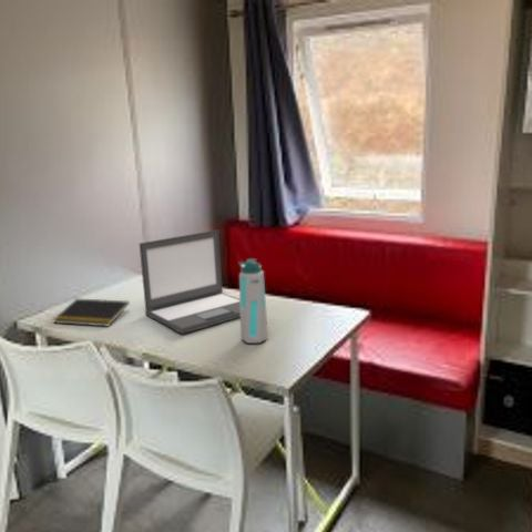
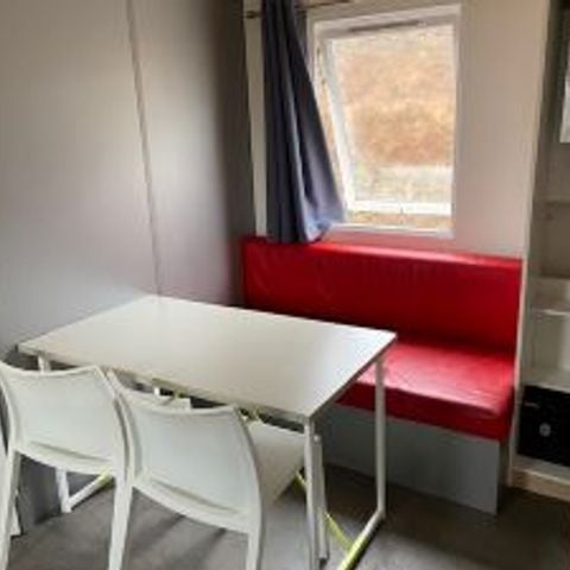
- water bottle [237,257,269,345]
- notepad [52,298,131,327]
- laptop [139,228,241,335]
